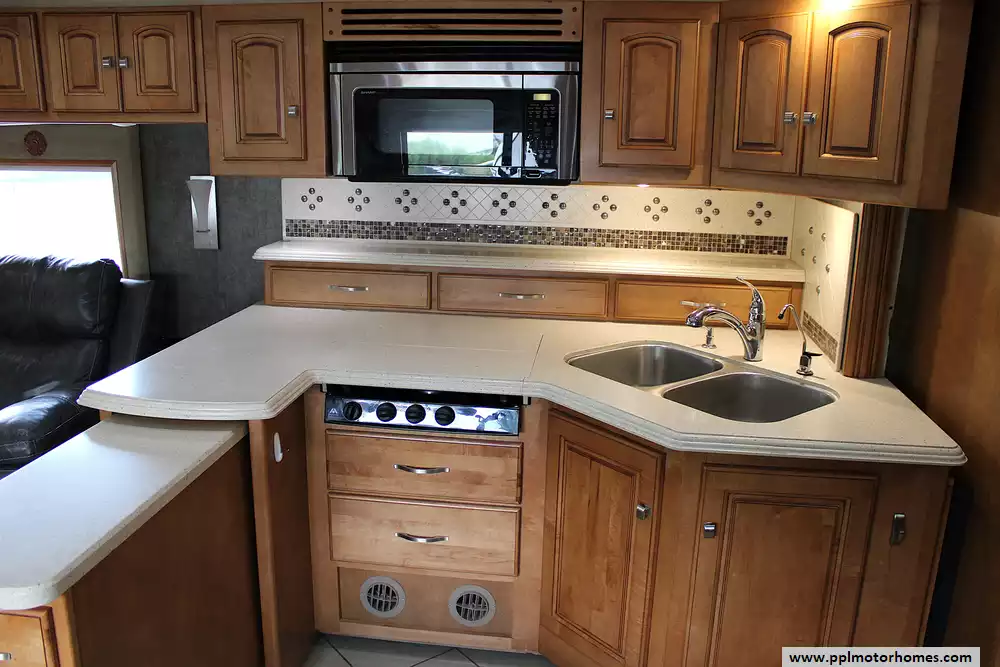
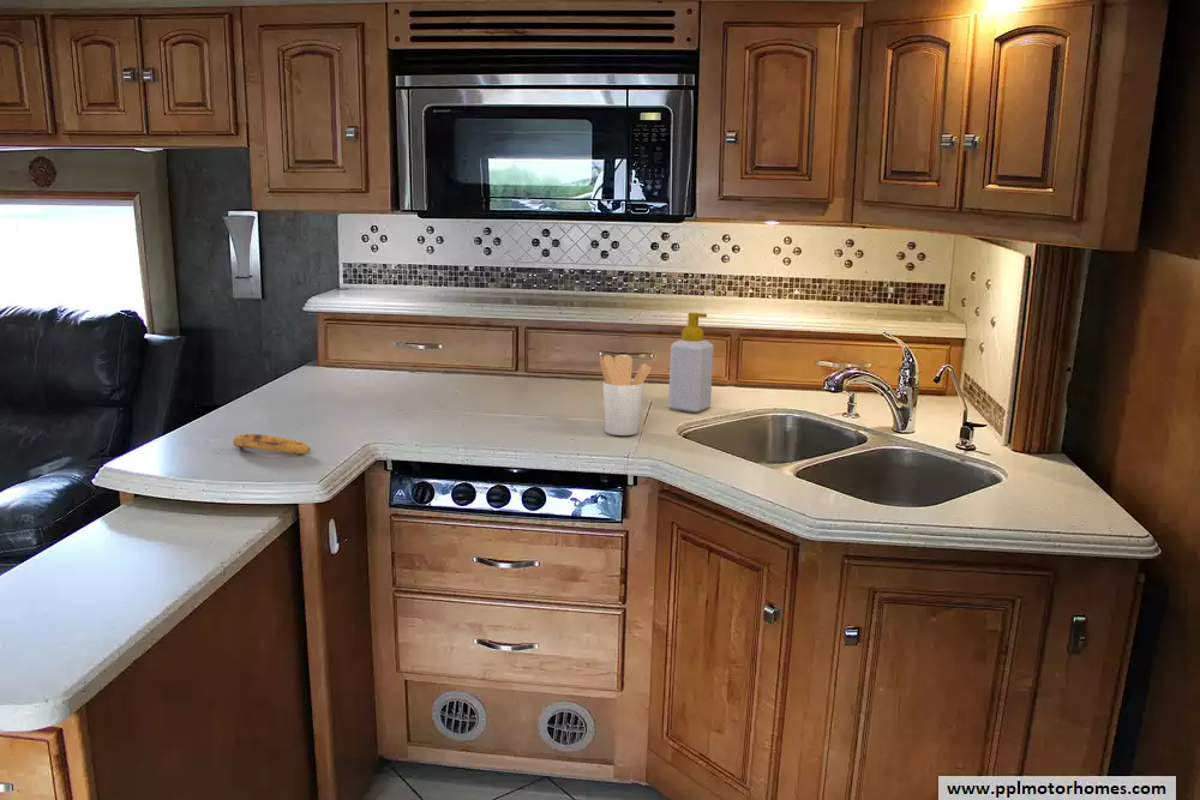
+ soap bottle [667,312,714,414]
+ banana [232,433,311,456]
+ utensil holder [599,354,652,437]
